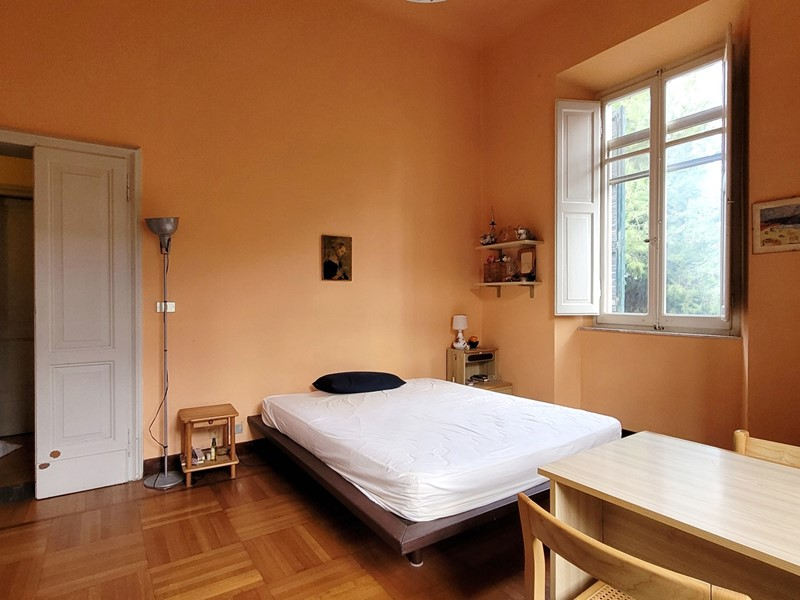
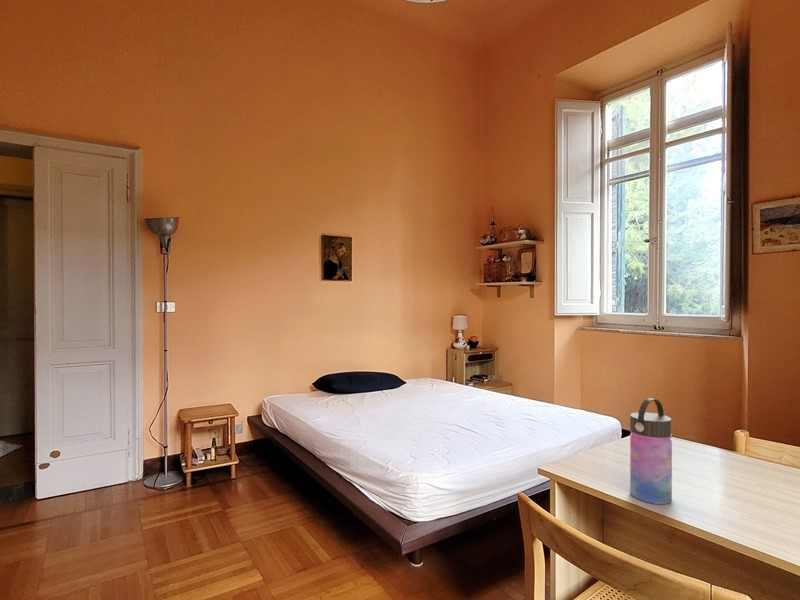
+ water bottle [629,397,673,505]
